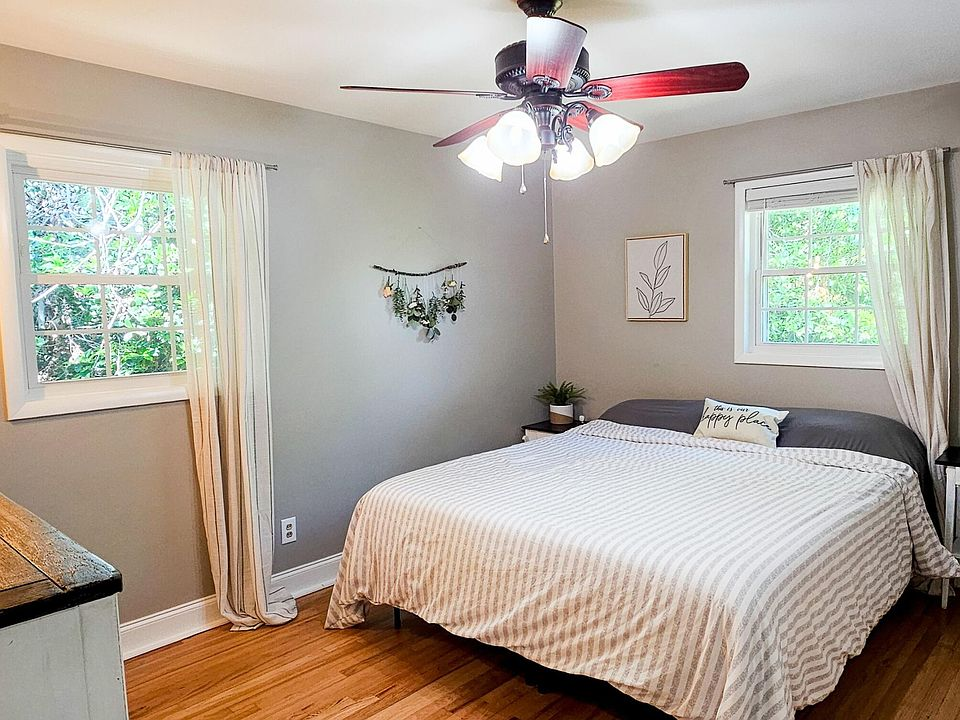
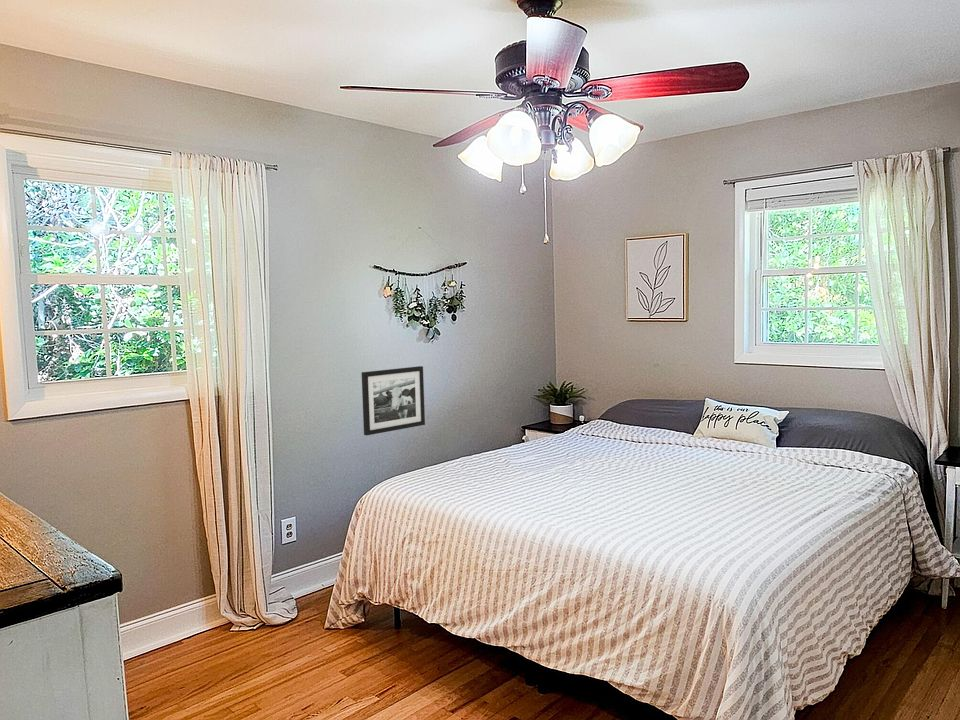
+ picture frame [360,365,426,436]
